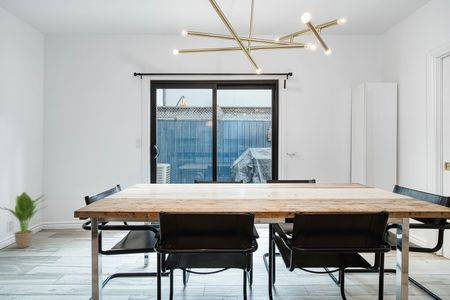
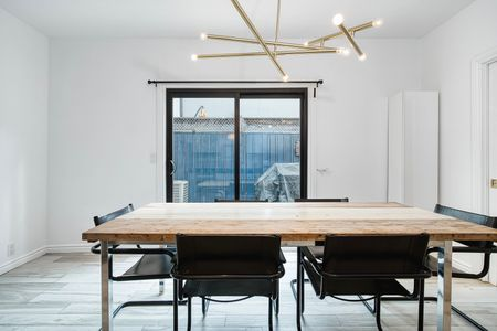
- potted plant [0,191,49,249]
